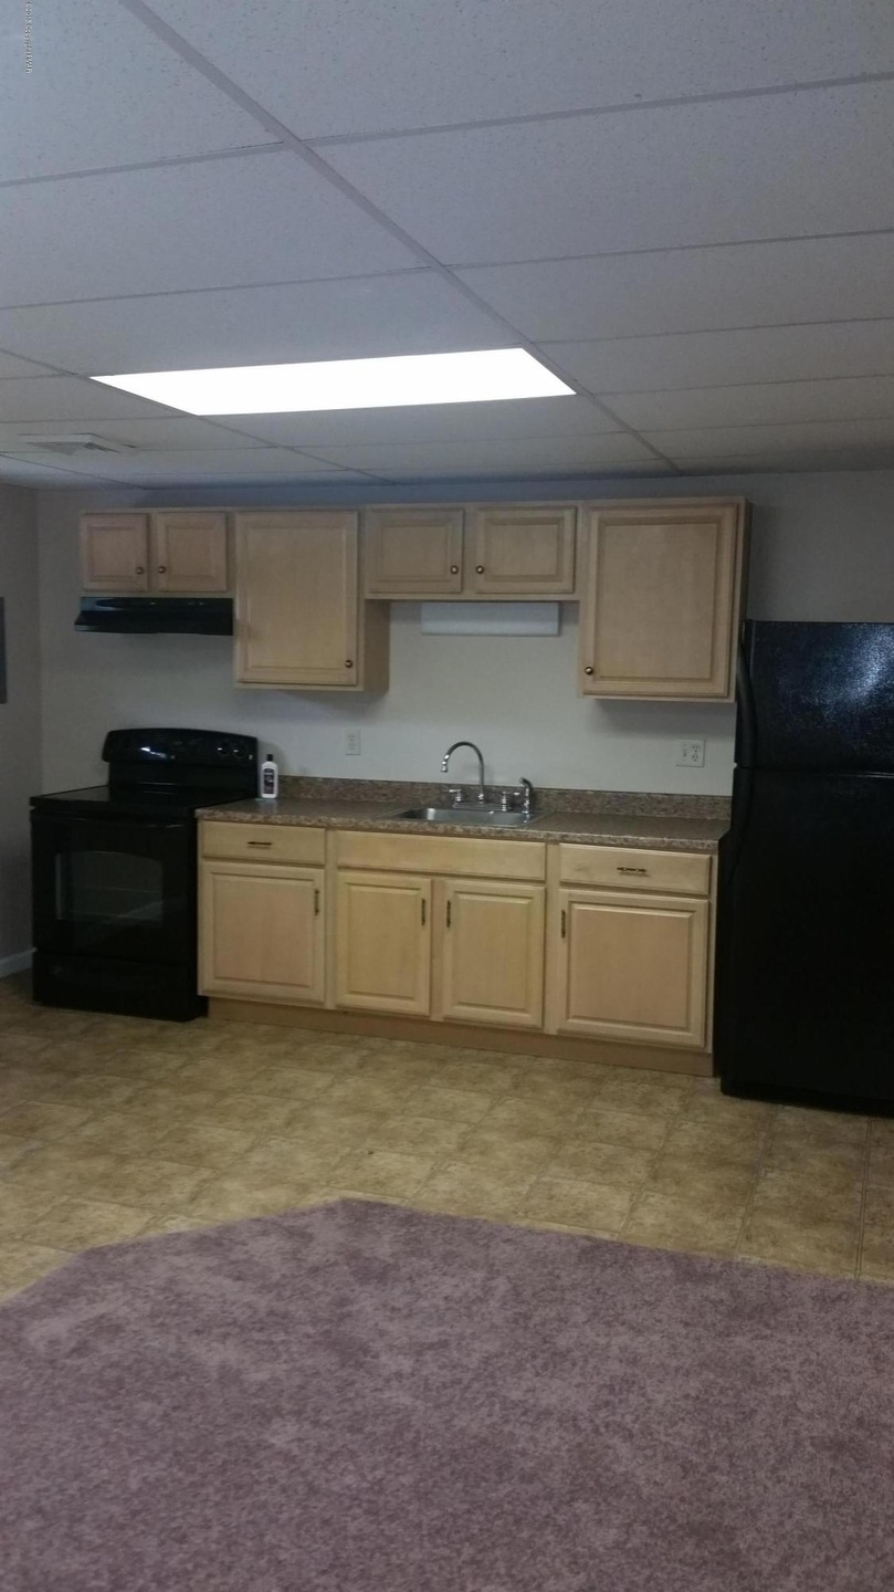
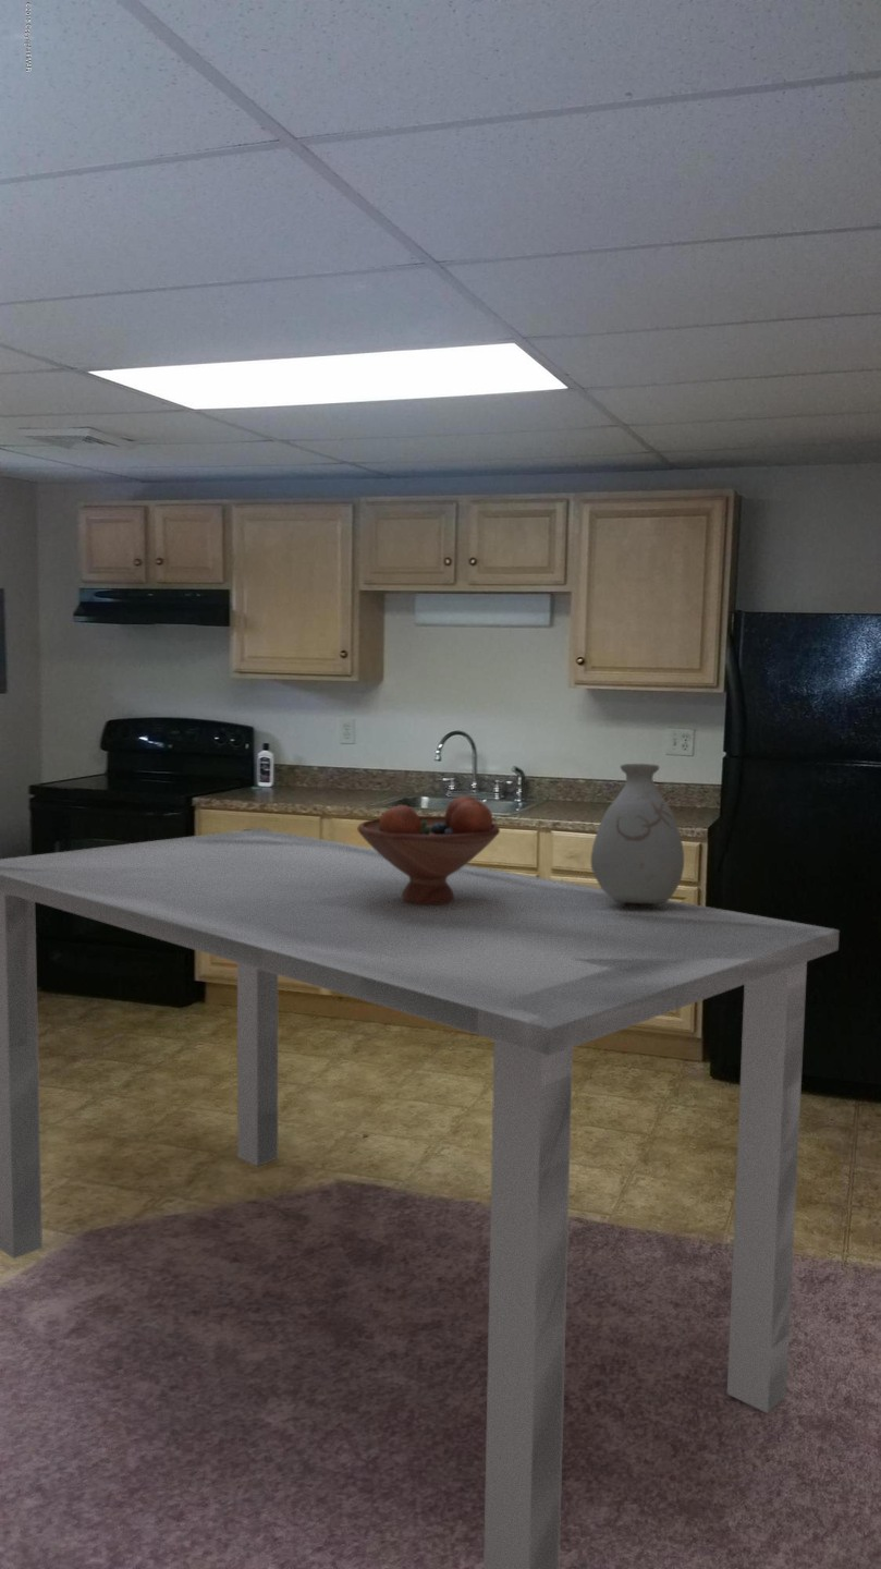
+ dining table [0,827,841,1569]
+ fruit bowl [356,794,501,904]
+ vase [590,763,685,905]
